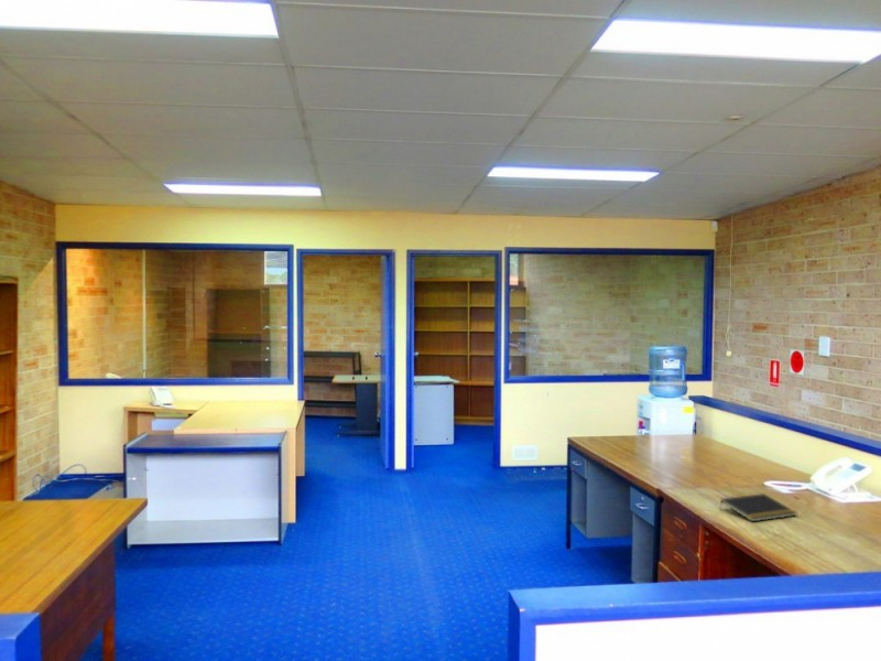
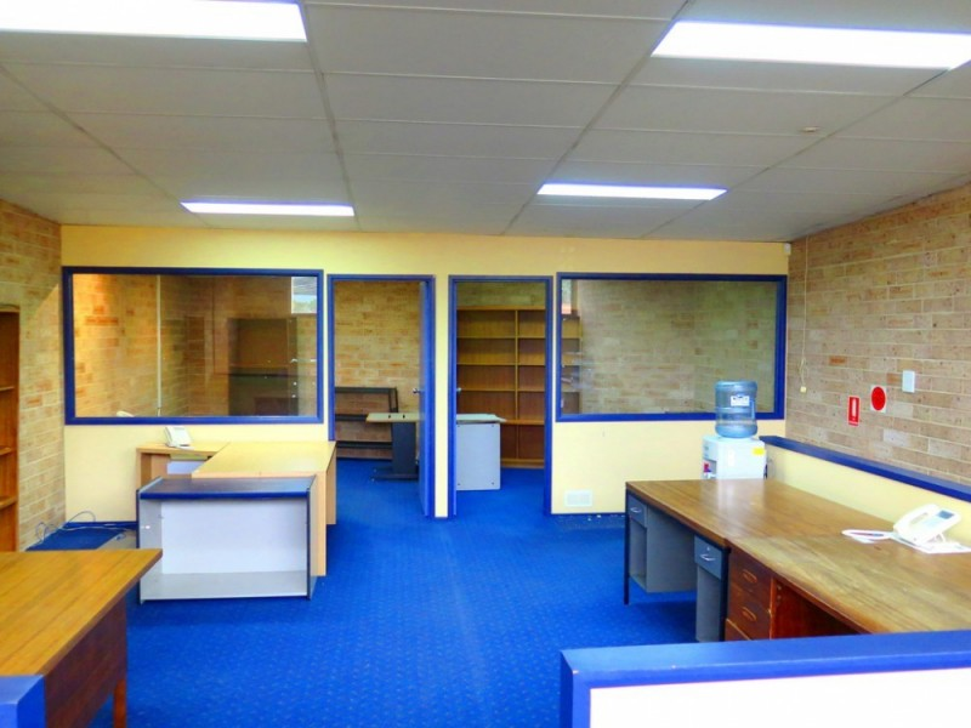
- notepad [718,492,797,522]
